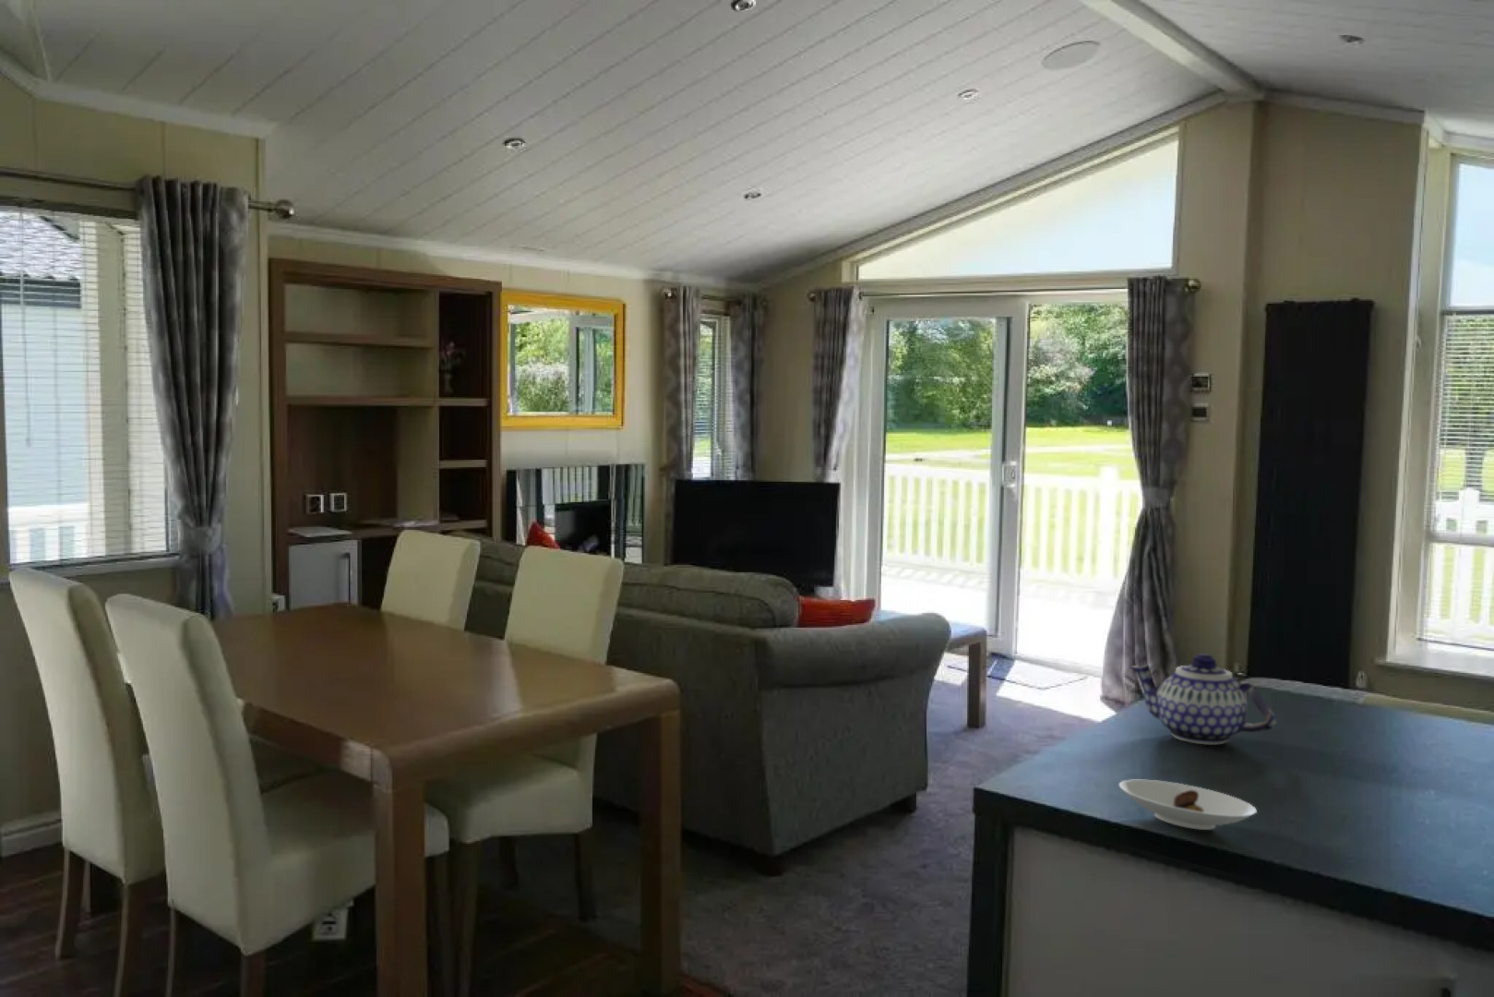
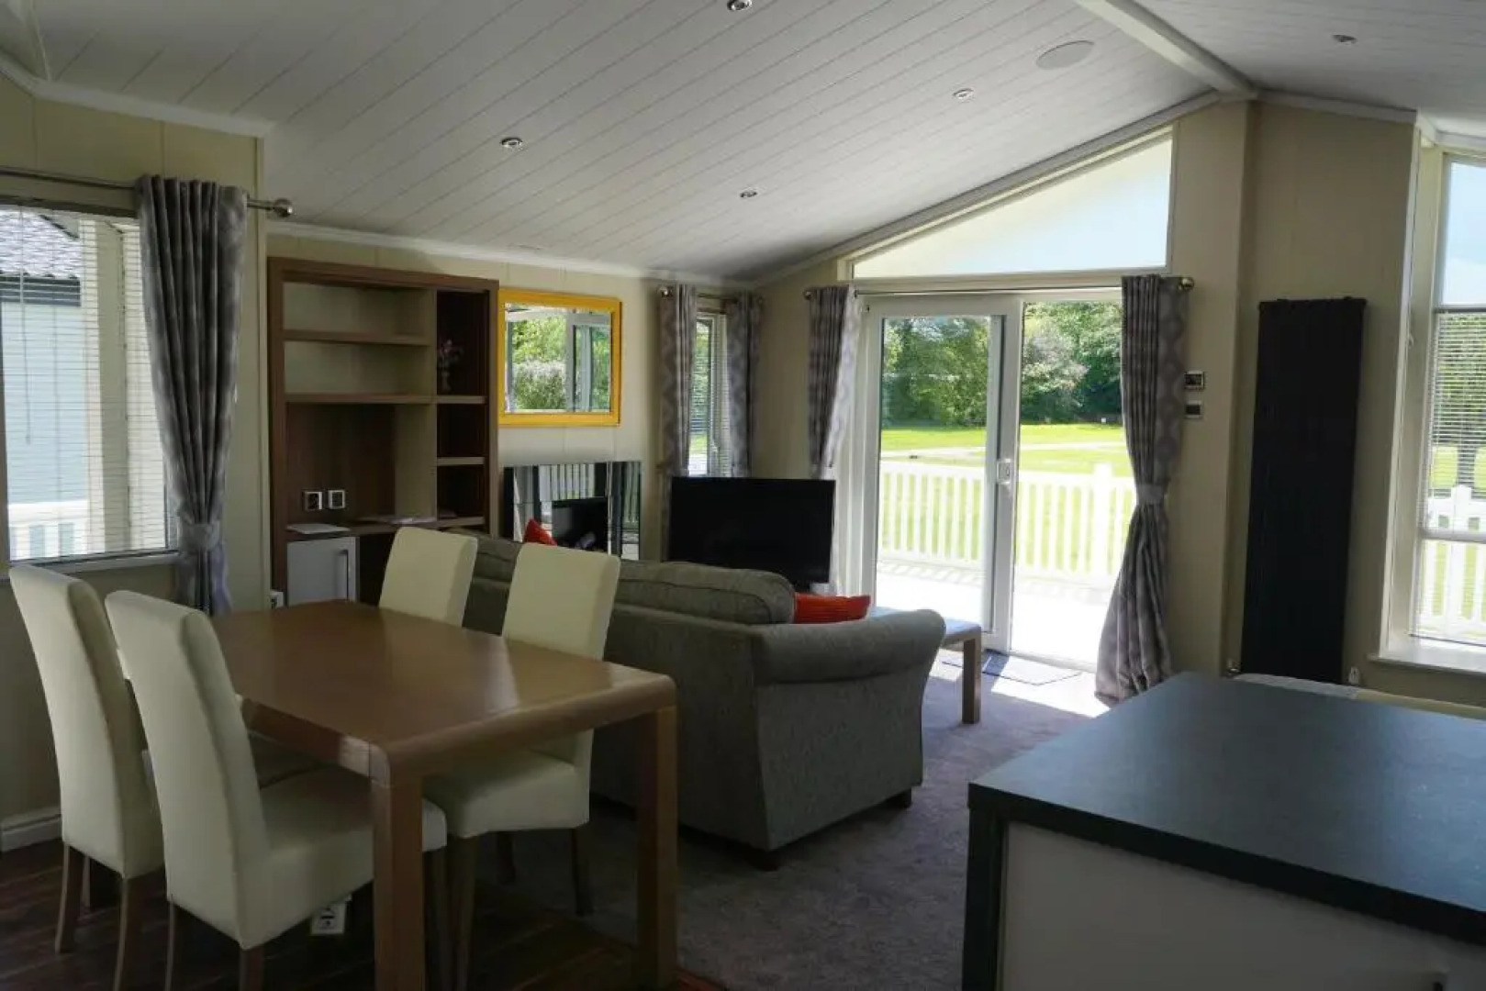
- saucer [1118,779,1258,831]
- teapot [1129,653,1277,746]
